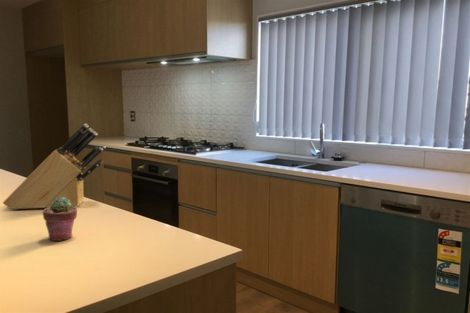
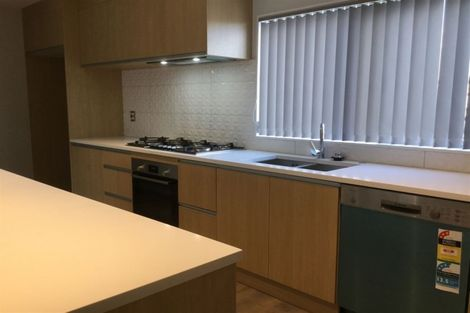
- potted succulent [42,197,78,242]
- knife block [2,123,107,210]
